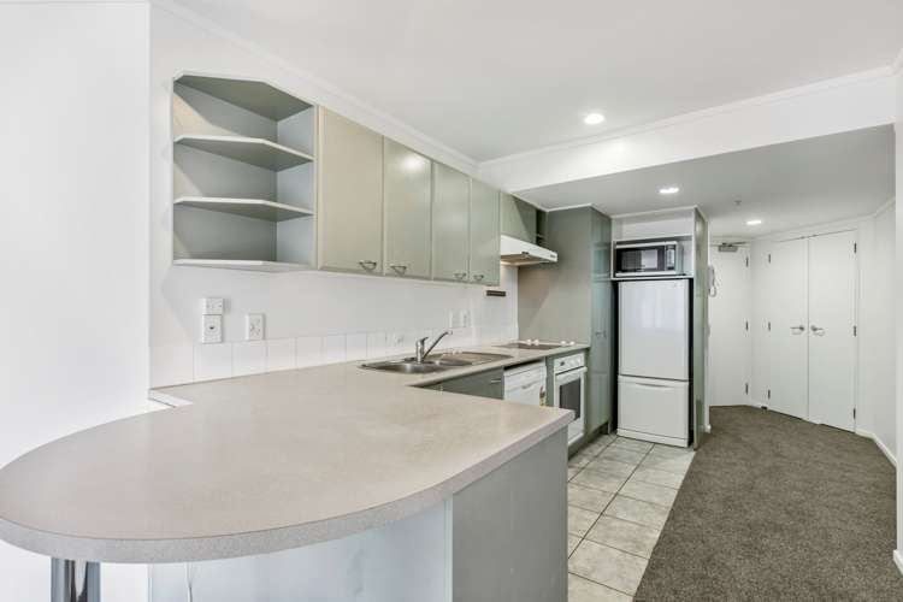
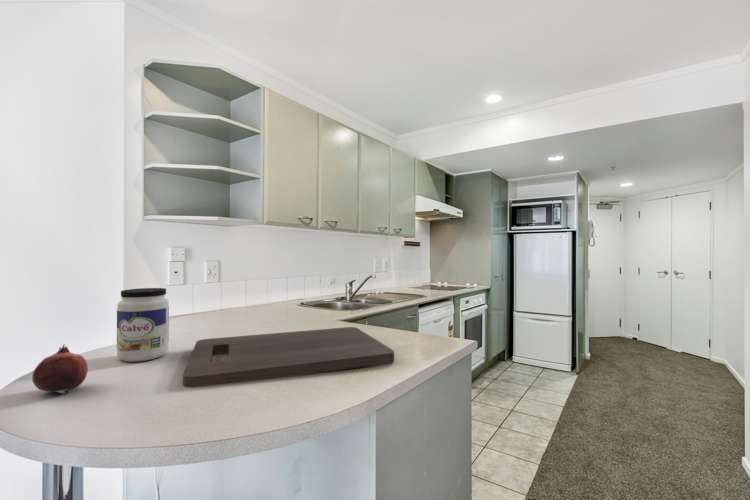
+ jar [116,287,170,363]
+ cutting board [182,326,395,388]
+ fruit [31,343,89,395]
